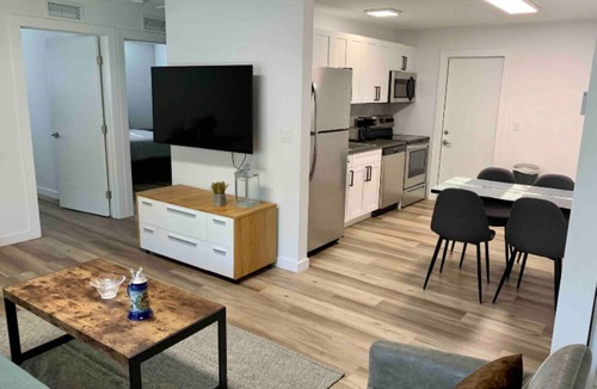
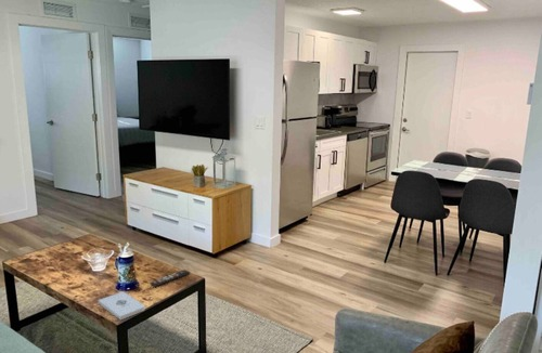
+ remote control [149,269,192,288]
+ notepad [98,291,146,321]
